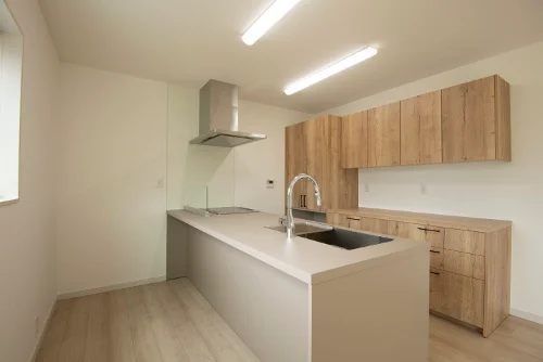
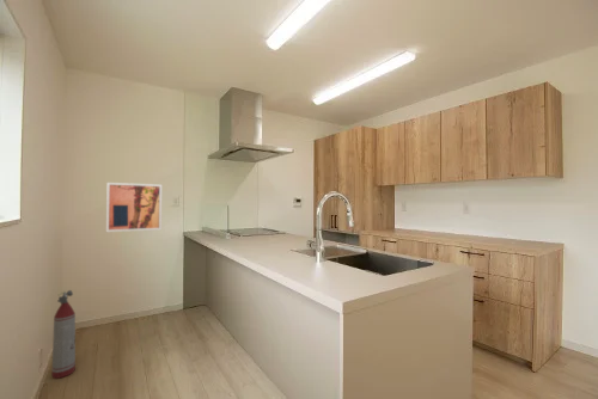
+ fire extinguisher [50,289,77,380]
+ wall art [105,182,163,233]
